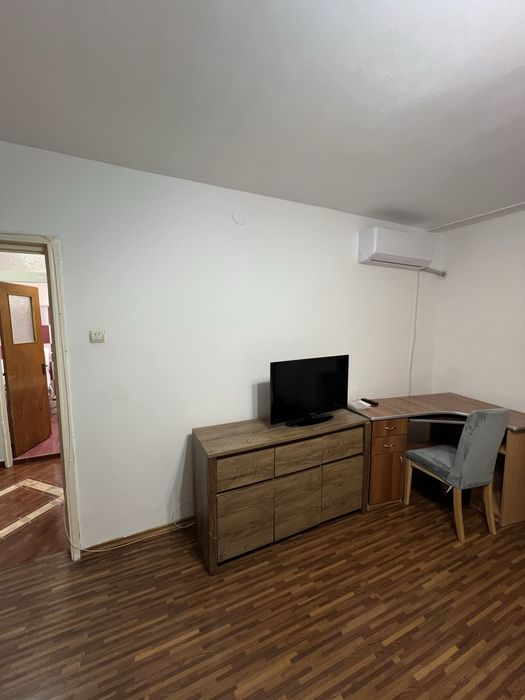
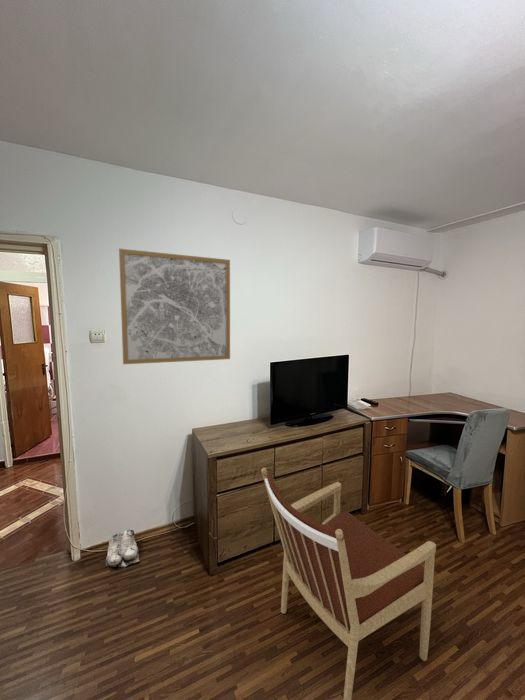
+ armchair [260,467,437,700]
+ wall art [118,248,231,365]
+ shoe [104,528,141,568]
